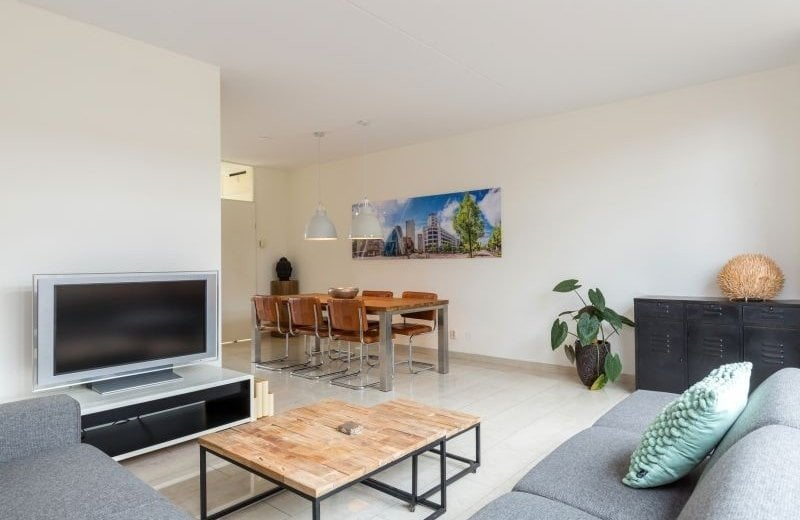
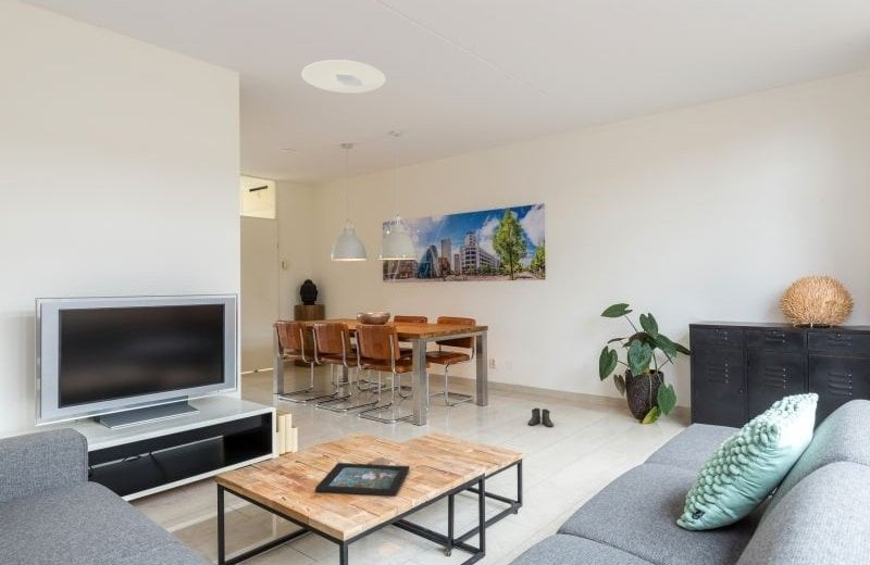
+ boots [526,407,555,428]
+ decorative tray [314,462,411,497]
+ ceiling light [301,59,387,95]
